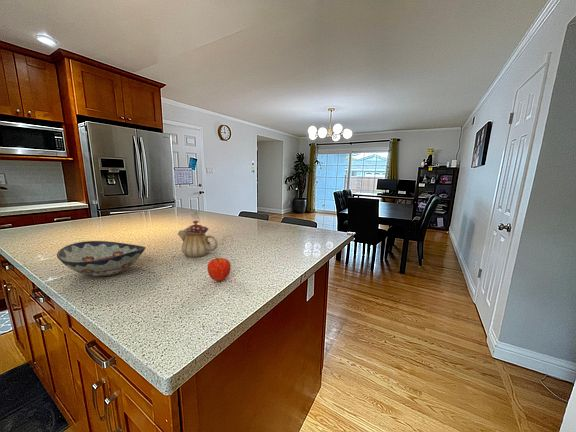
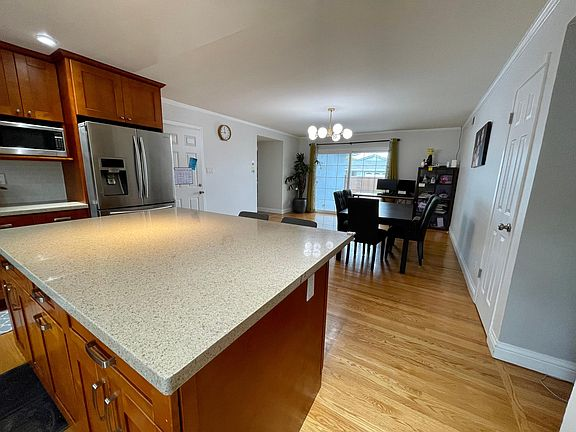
- fruit [206,257,232,282]
- teapot [177,219,219,258]
- decorative bowl [56,240,147,277]
